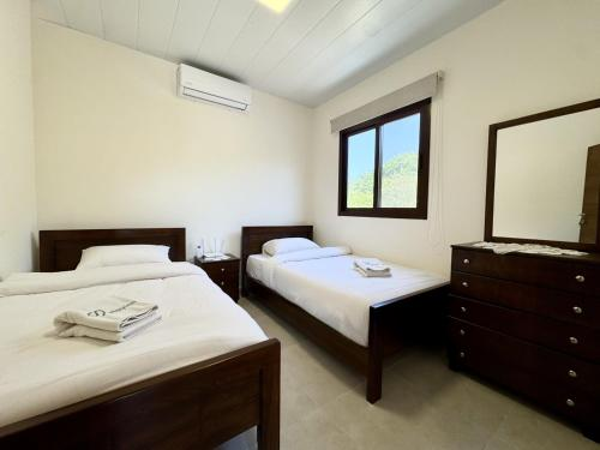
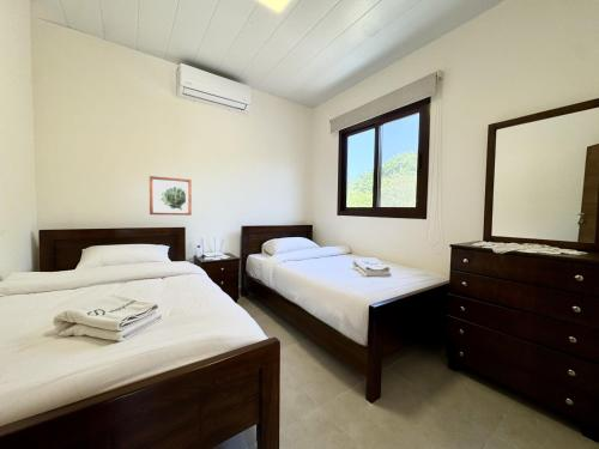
+ wall art [149,175,193,217]
